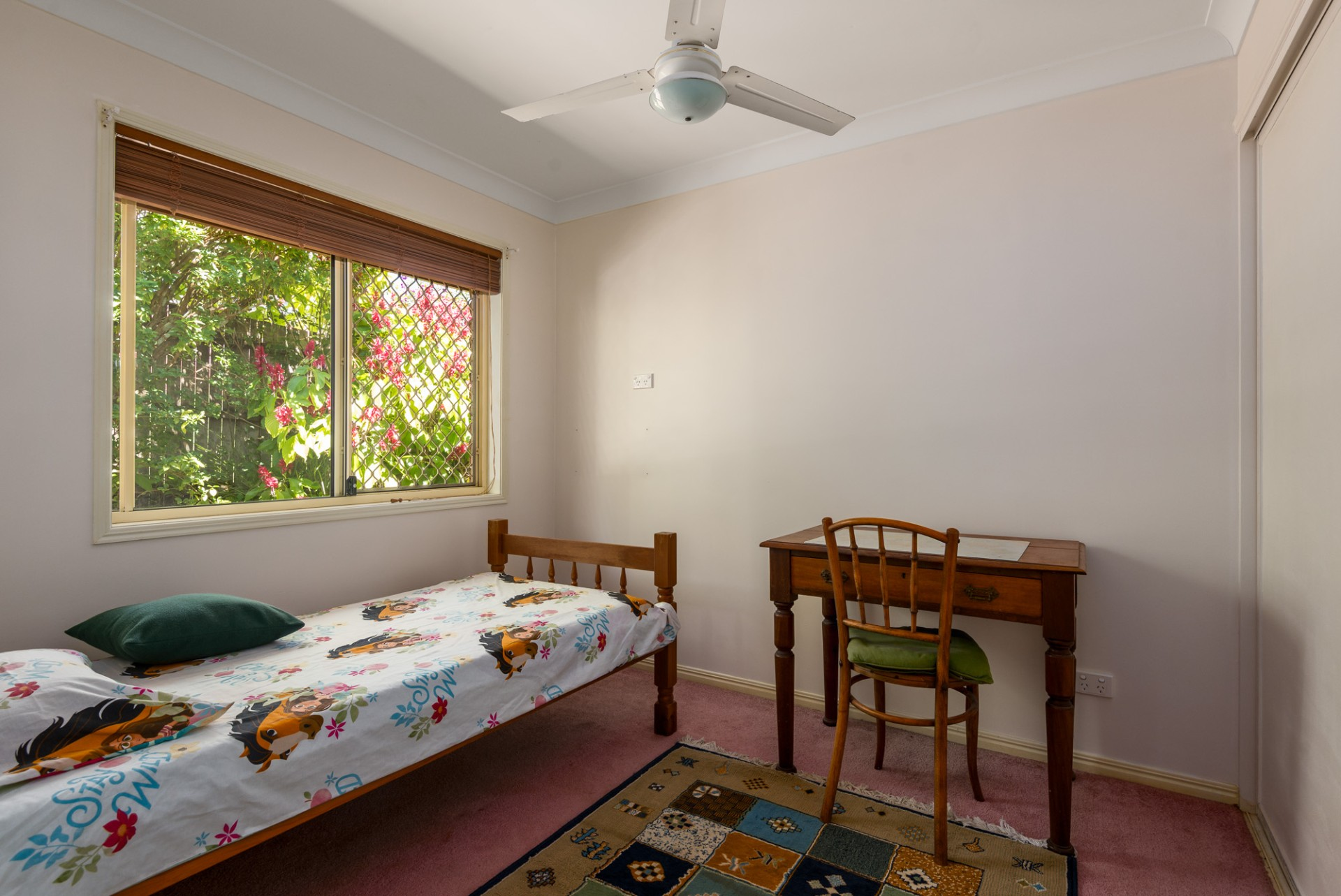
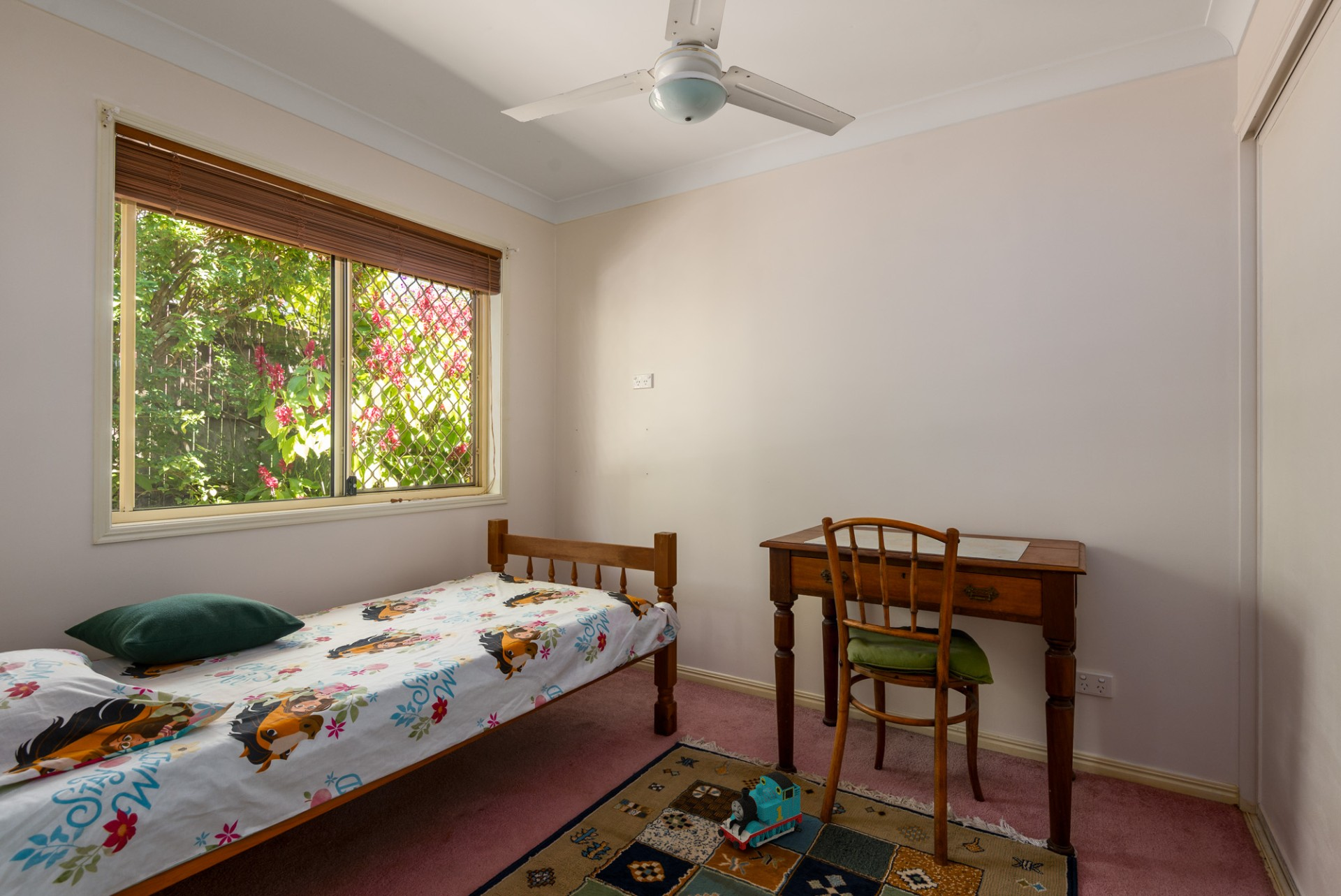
+ toy train [717,771,803,851]
